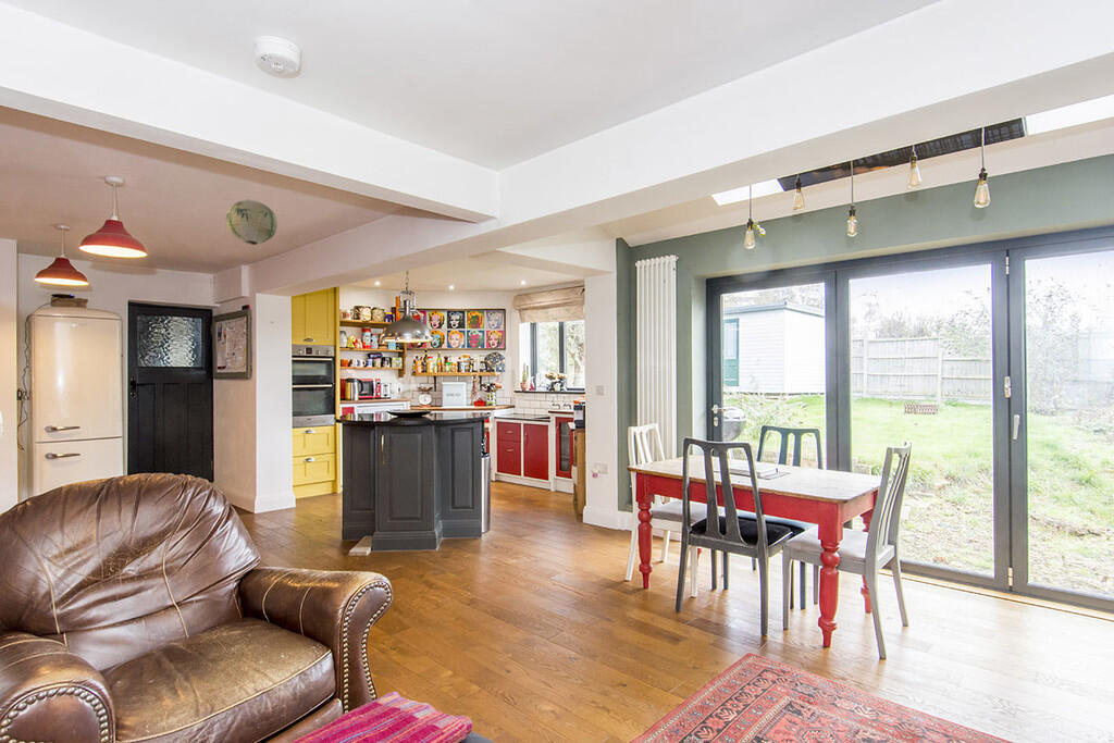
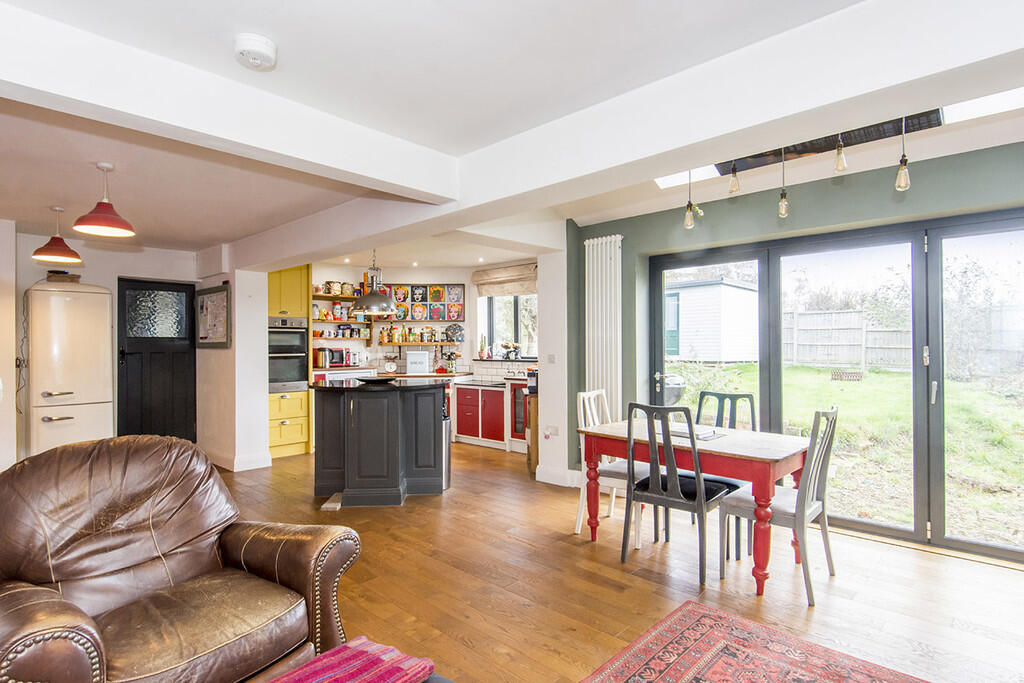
- paper lantern [225,199,278,246]
